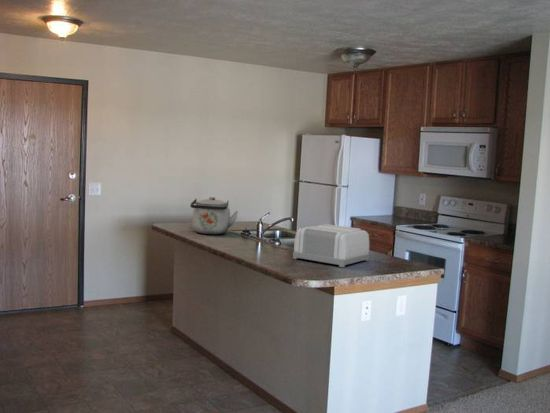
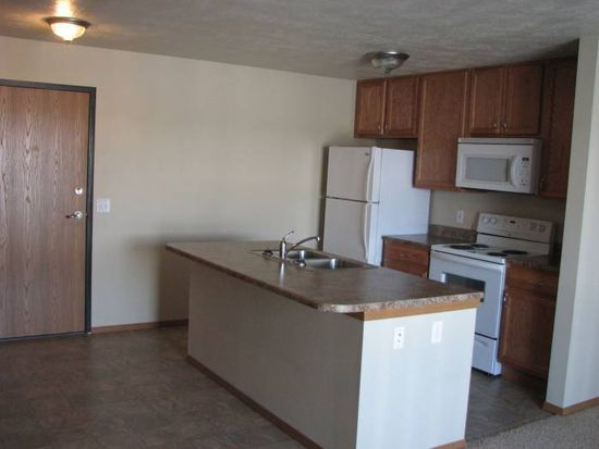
- toaster [292,223,370,268]
- kettle [189,196,239,235]
